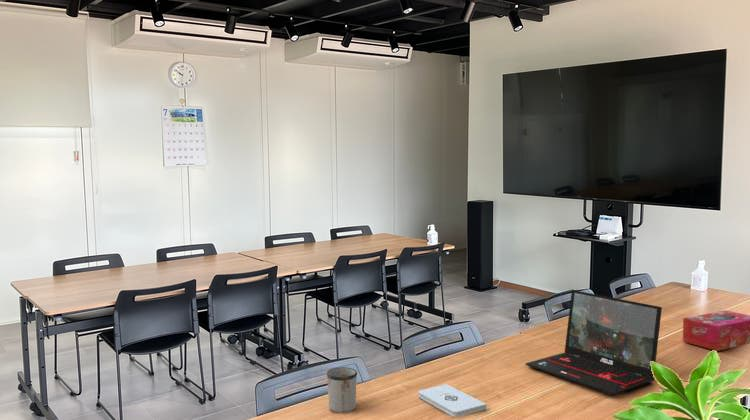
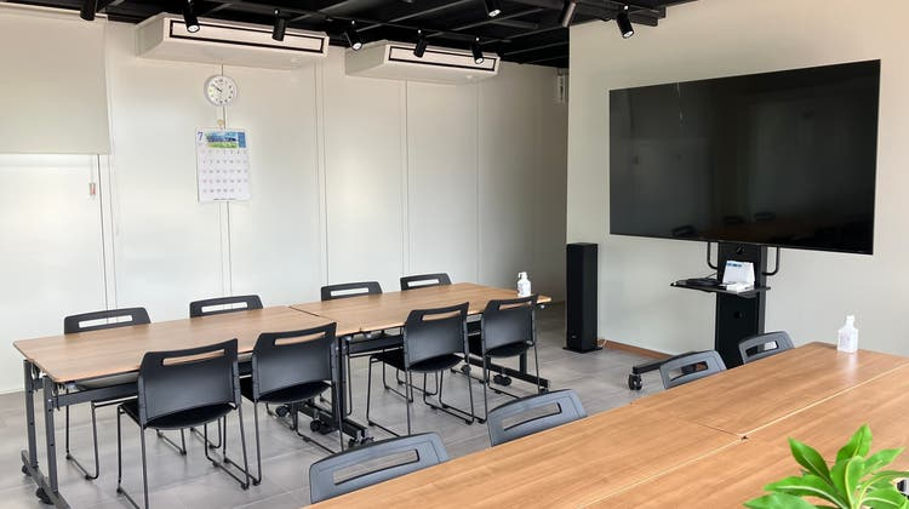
- tissue box [682,309,750,352]
- laptop [525,289,663,396]
- mug [326,366,358,413]
- notepad [417,383,487,418]
